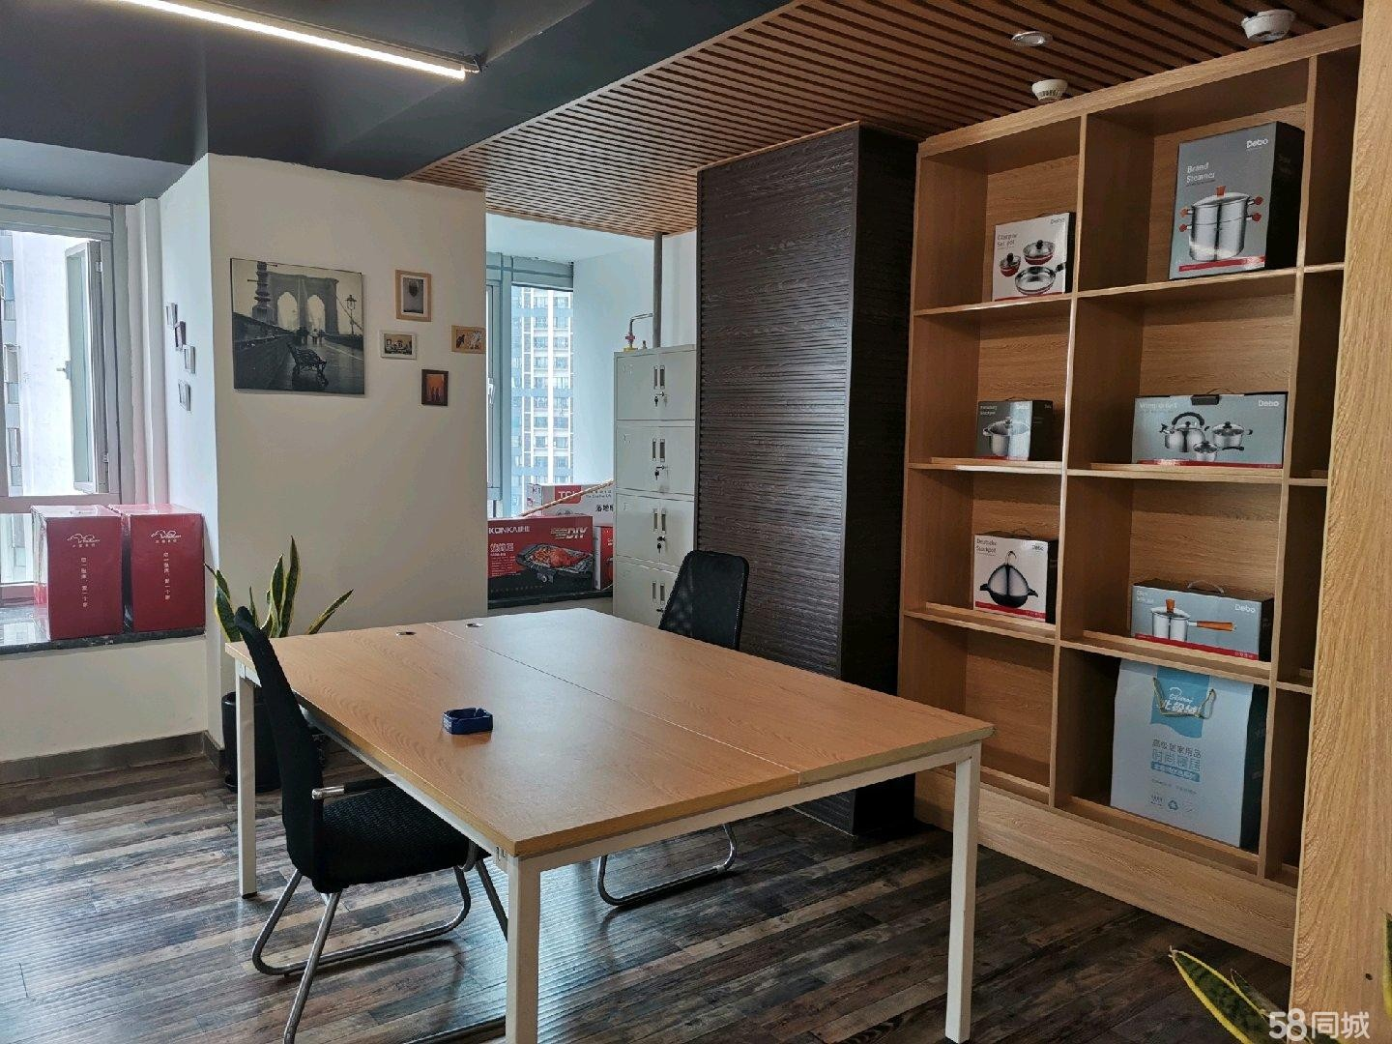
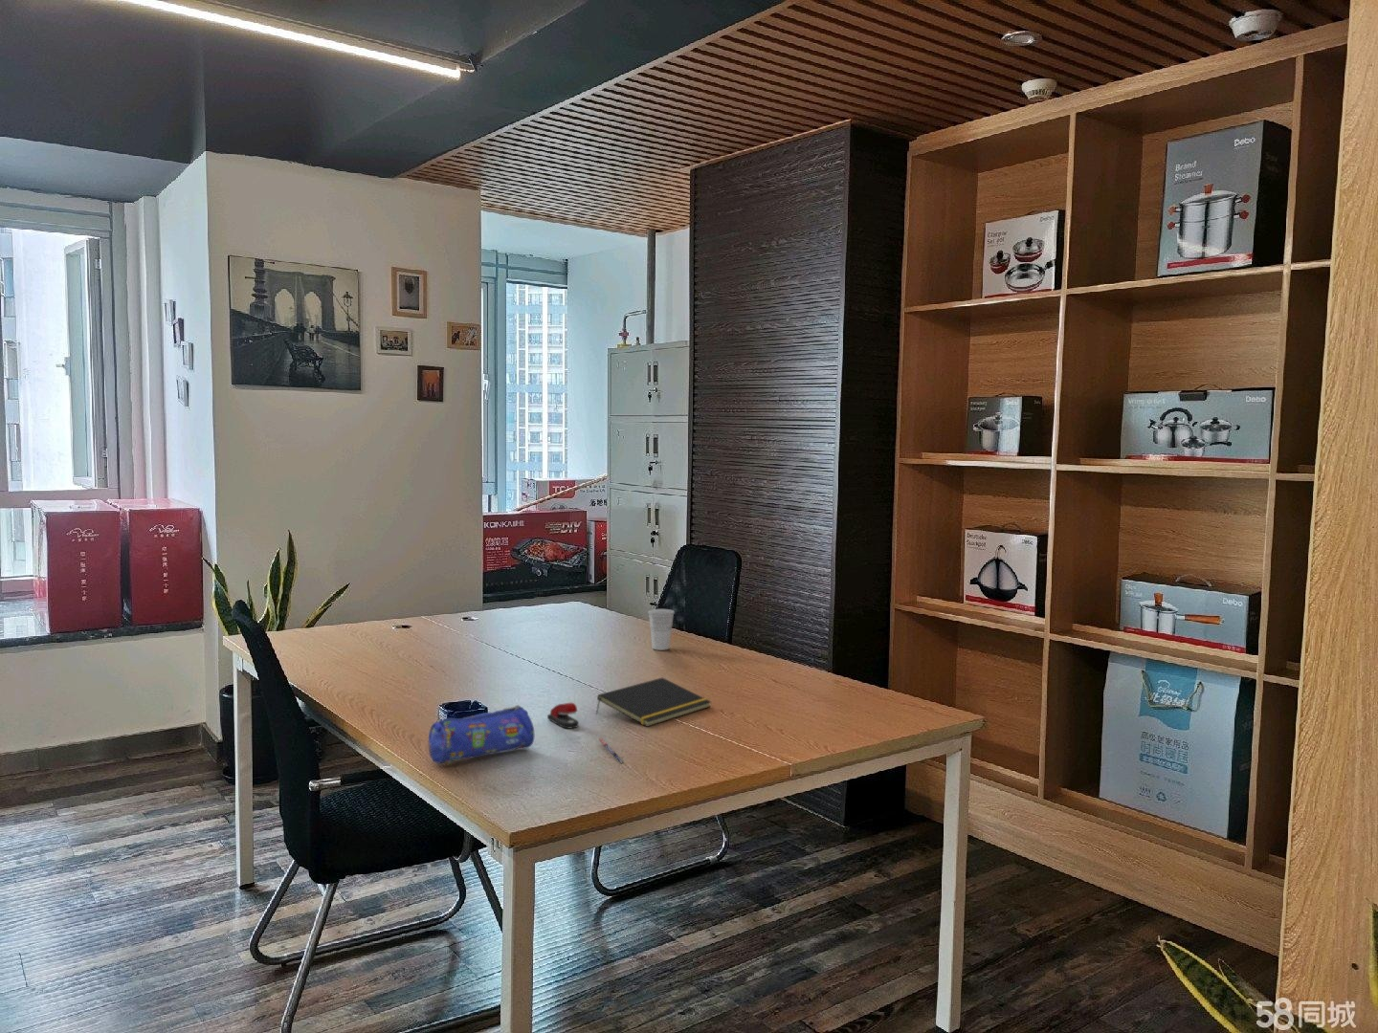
+ stapler [547,702,579,729]
+ cup [647,609,676,651]
+ pencil case [428,704,535,764]
+ pen [598,738,625,764]
+ notepad [596,677,712,728]
